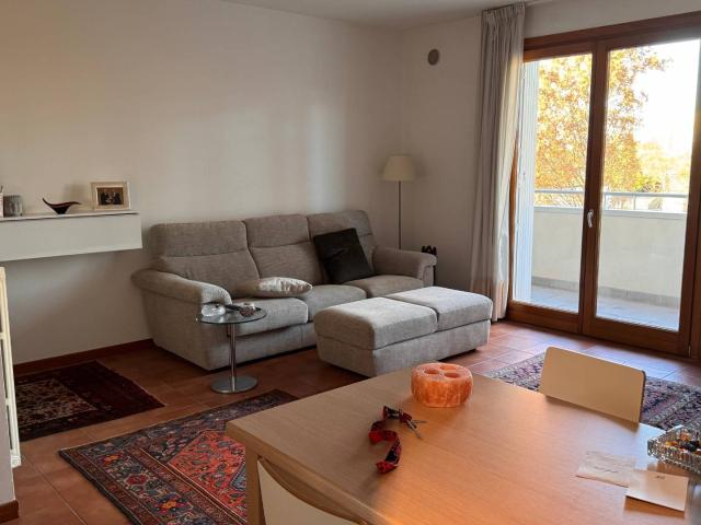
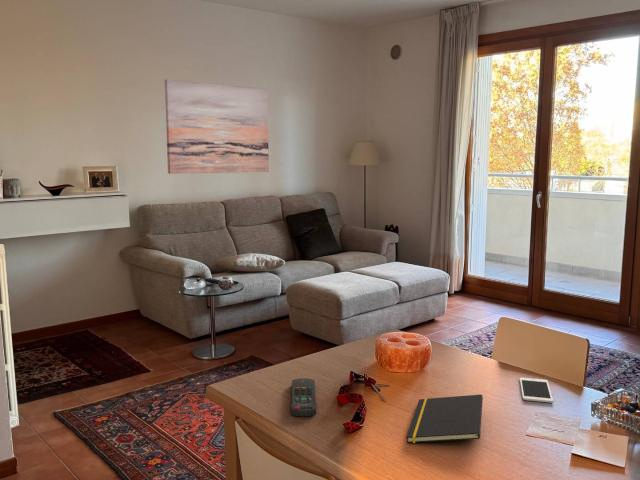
+ cell phone [519,377,554,404]
+ notepad [405,393,484,444]
+ wall art [164,78,270,175]
+ remote control [290,377,317,418]
